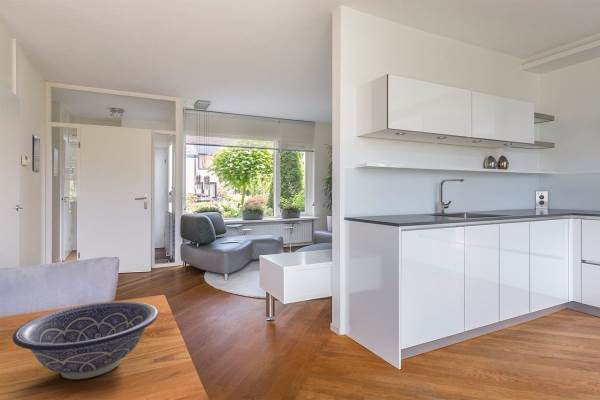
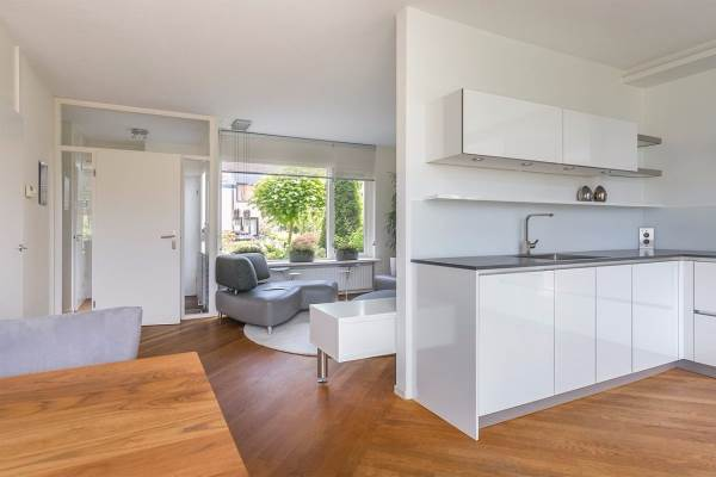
- decorative bowl [12,300,159,380]
